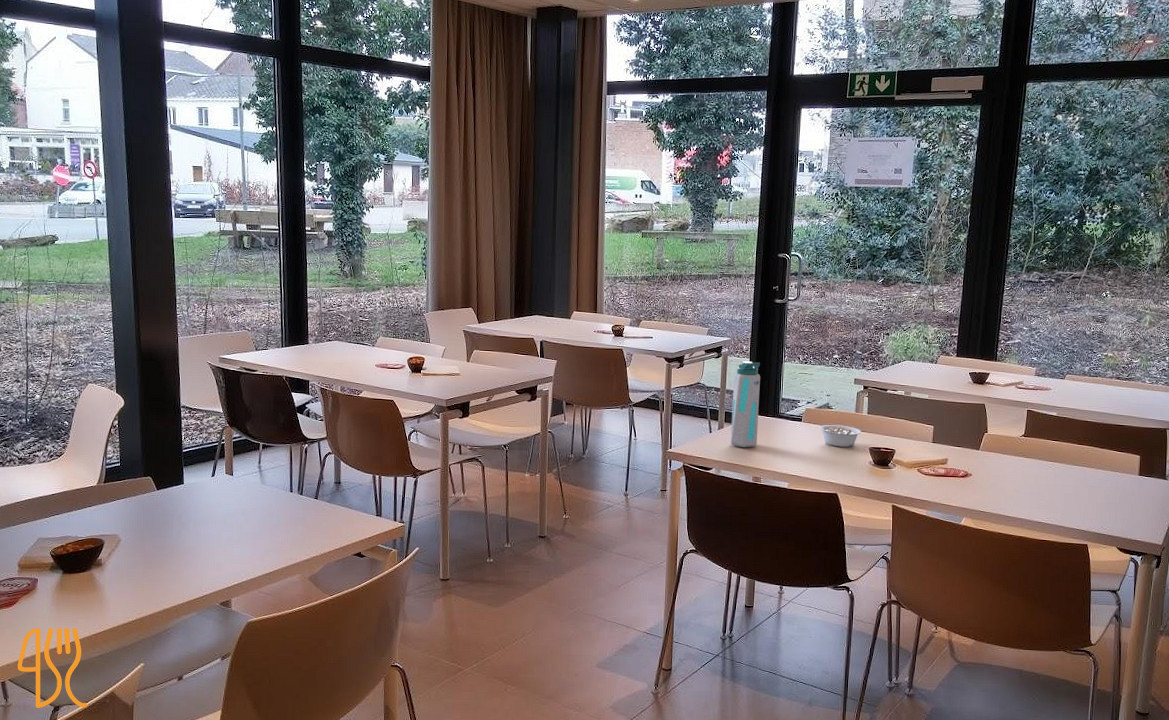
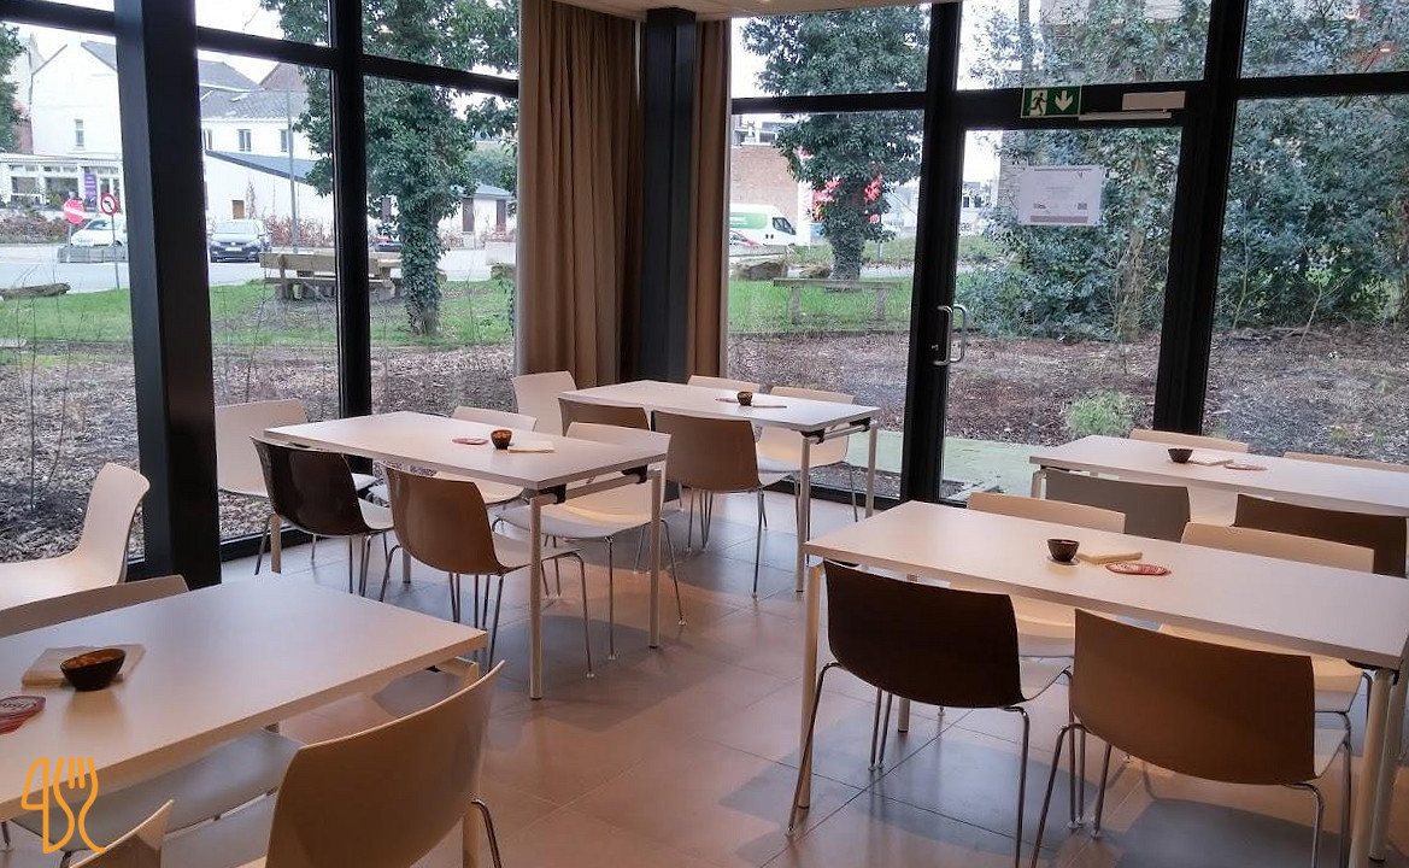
- legume [819,424,862,448]
- water bottle [730,360,761,448]
